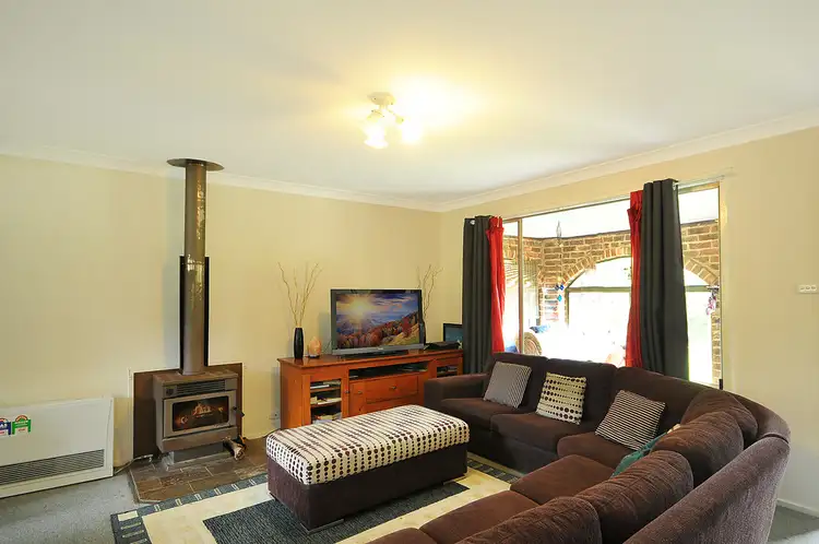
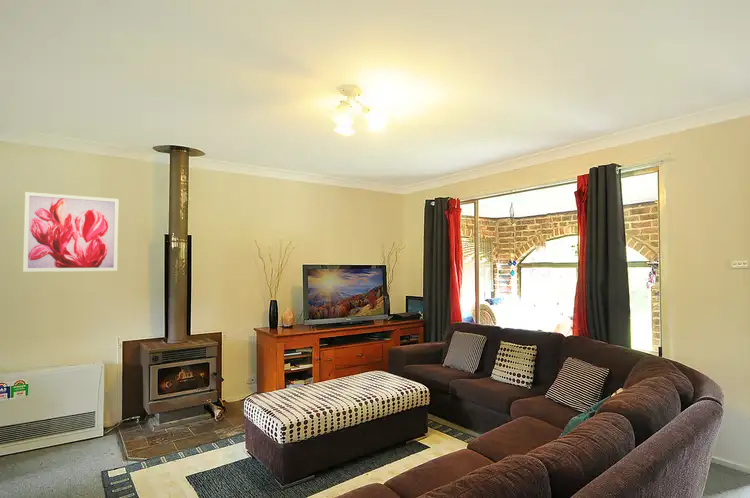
+ wall art [22,191,119,273]
